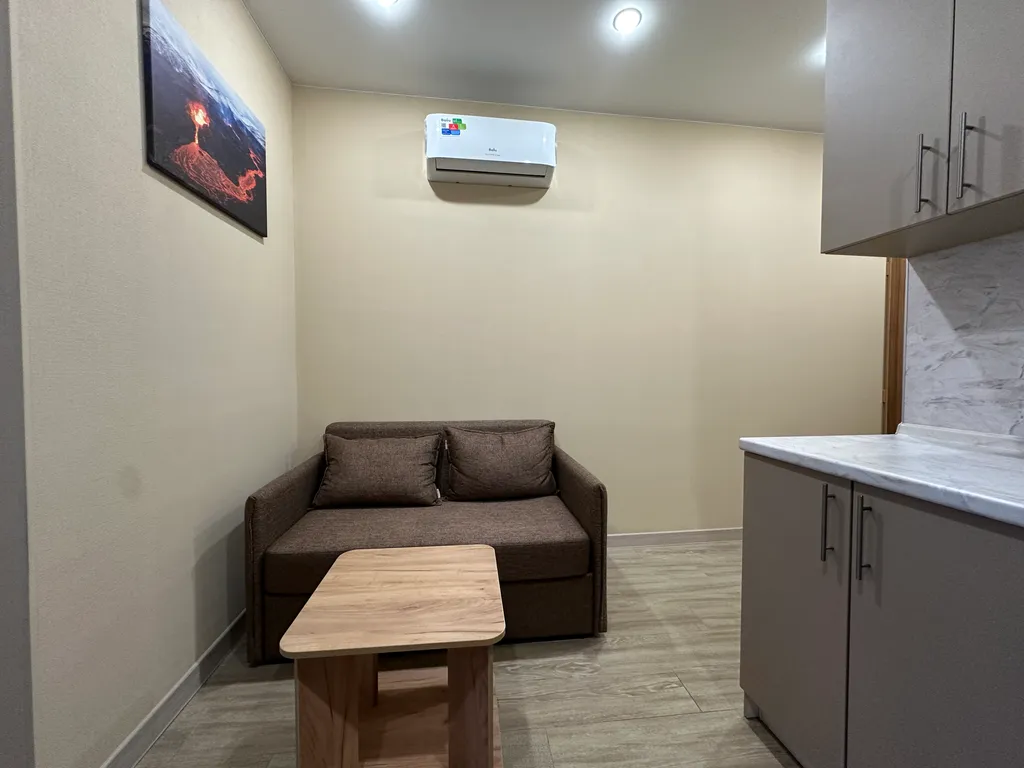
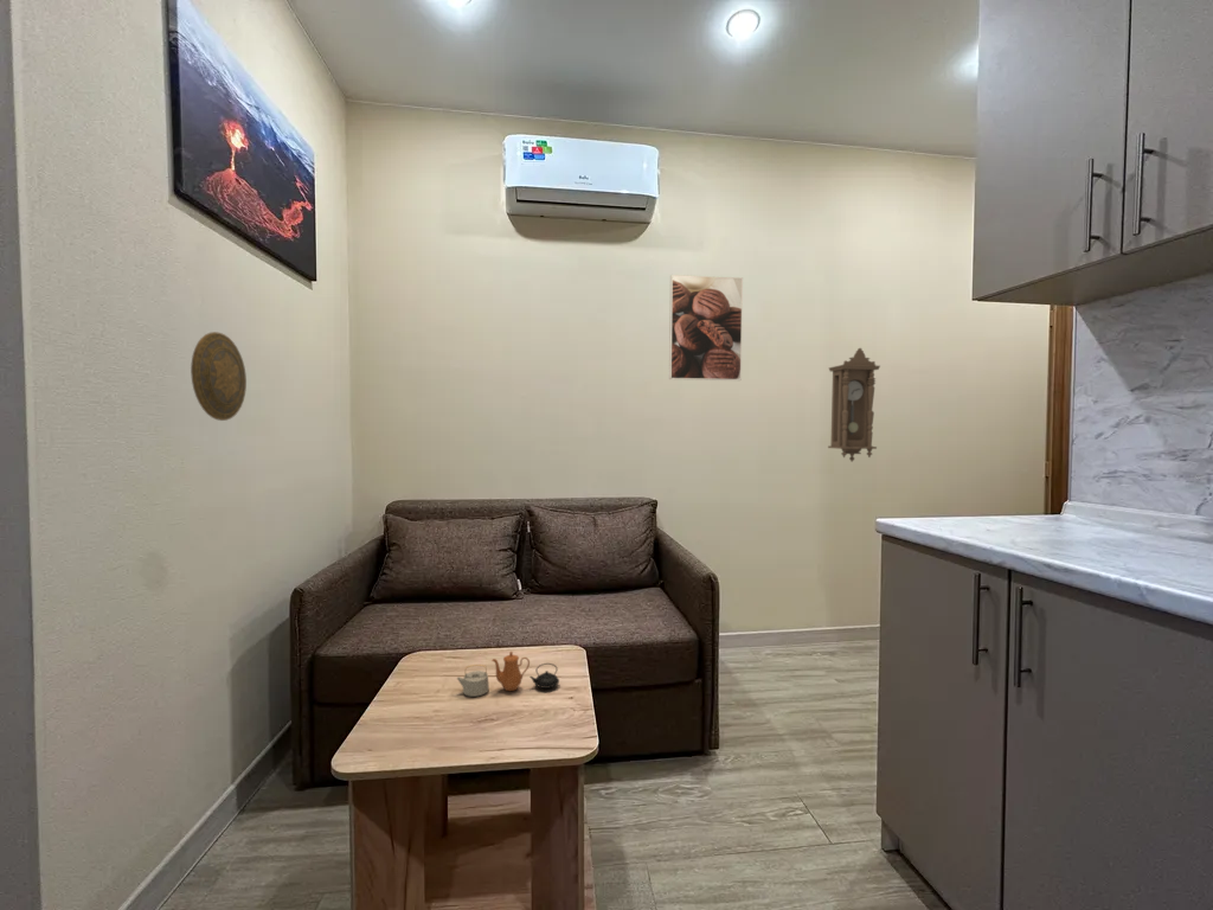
+ teapot [456,651,560,698]
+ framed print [668,274,744,382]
+ pendulum clock [827,347,881,463]
+ decorative plate [190,331,248,422]
